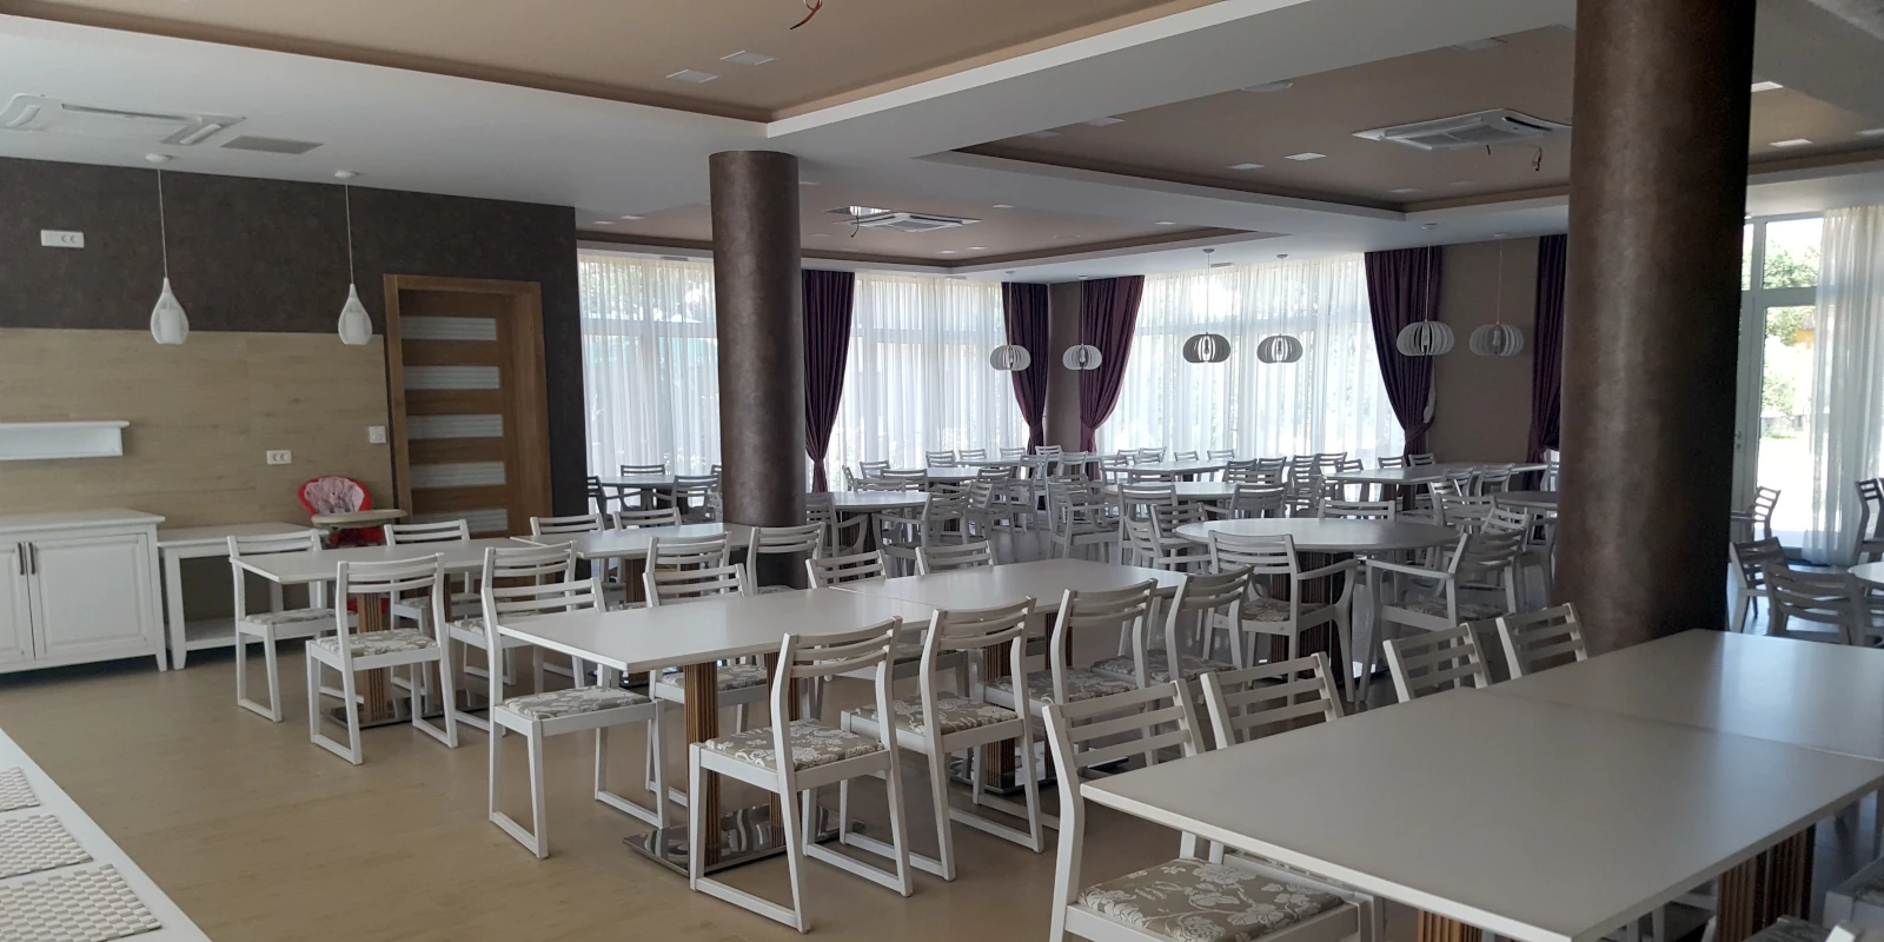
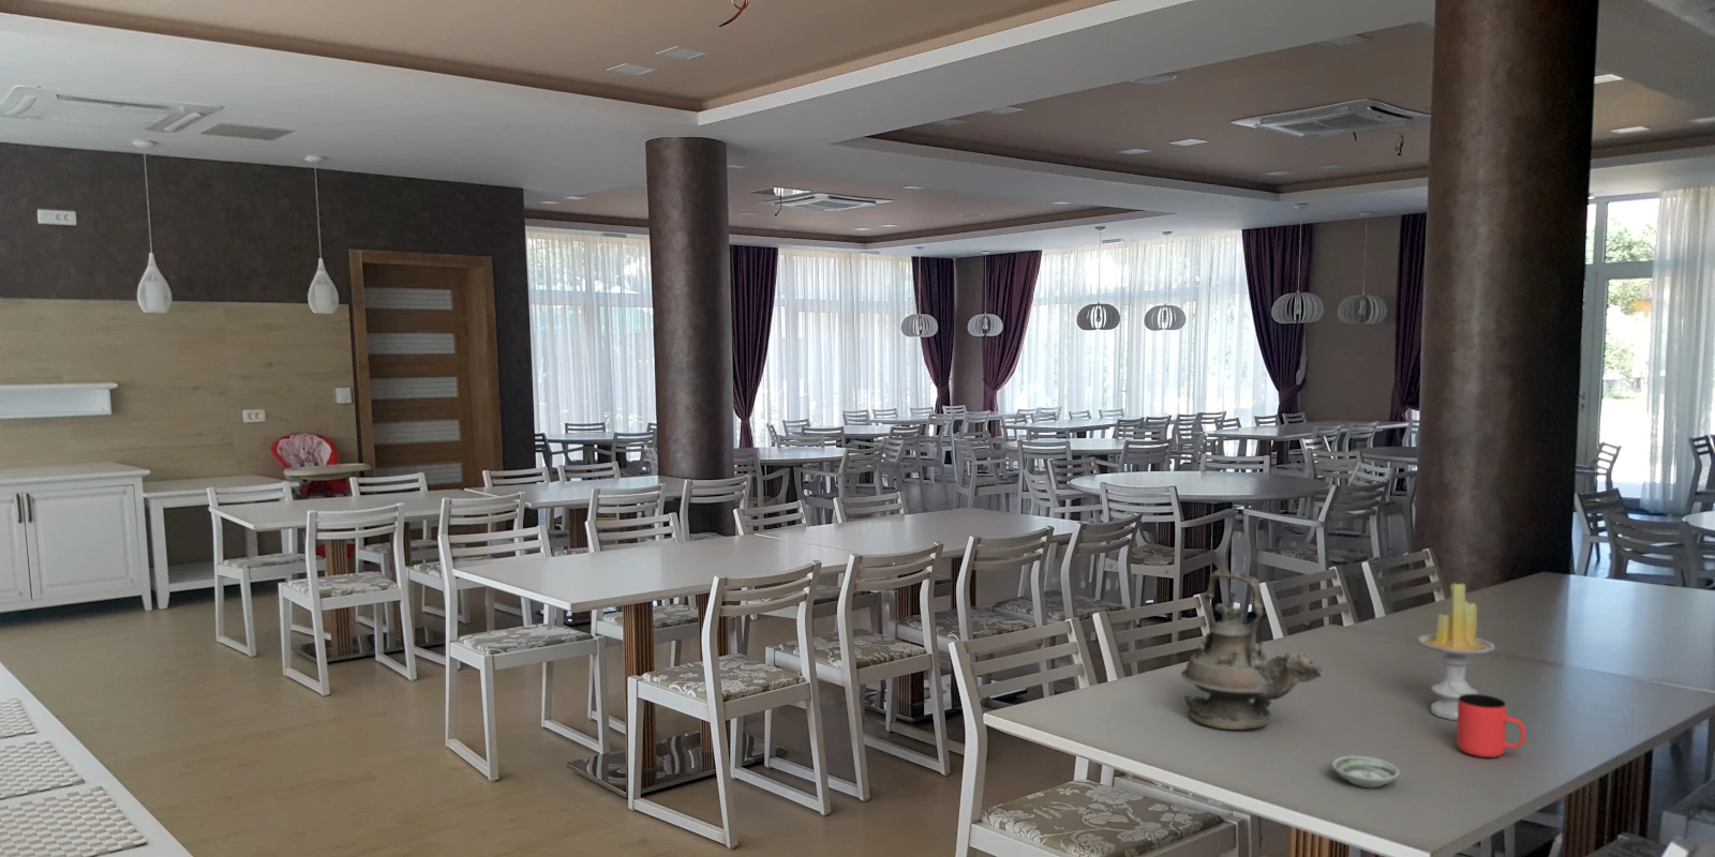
+ saucer [1330,755,1401,788]
+ teapot [1180,568,1325,730]
+ cup [1456,693,1527,759]
+ candle [1419,583,1496,721]
